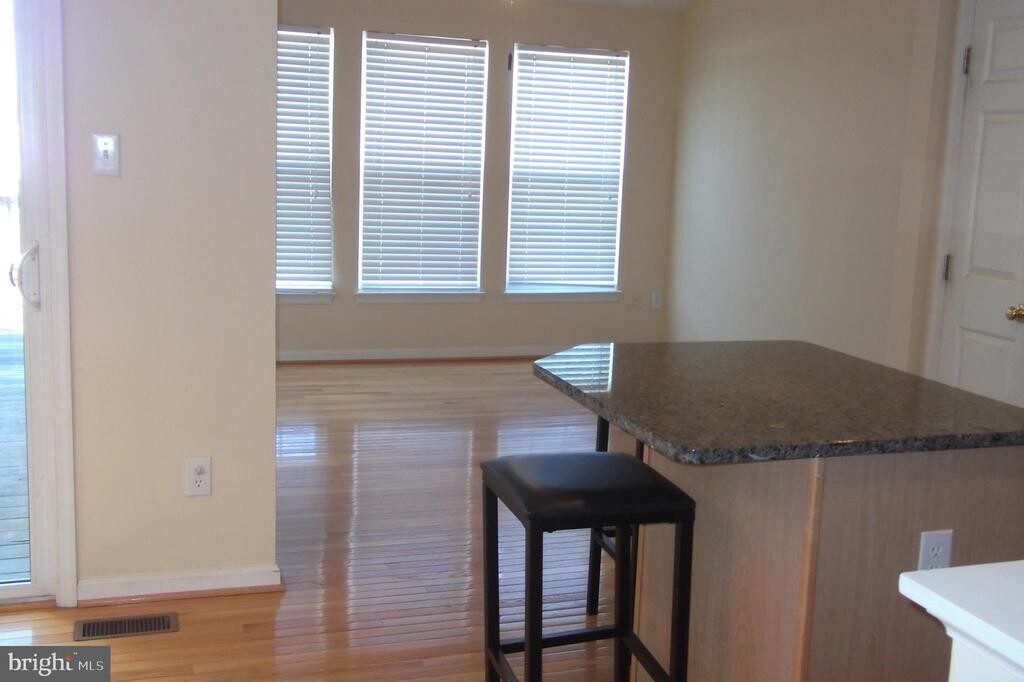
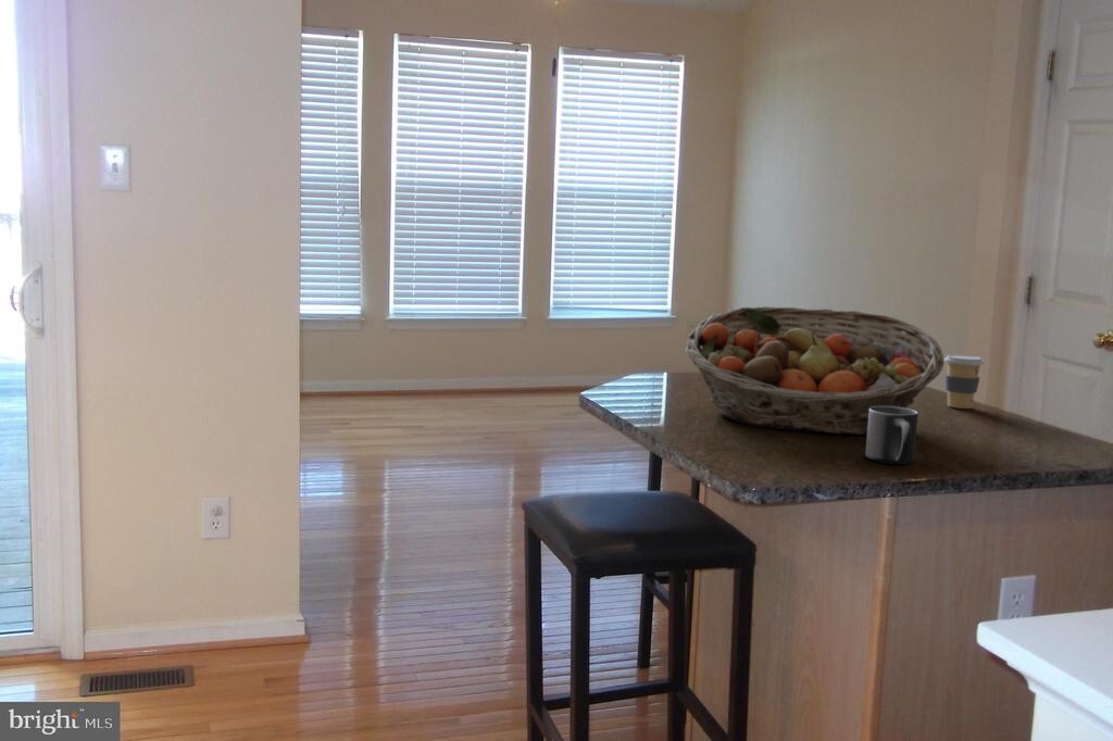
+ coffee cup [943,354,985,410]
+ mug [864,406,920,465]
+ fruit basket [684,305,946,436]
